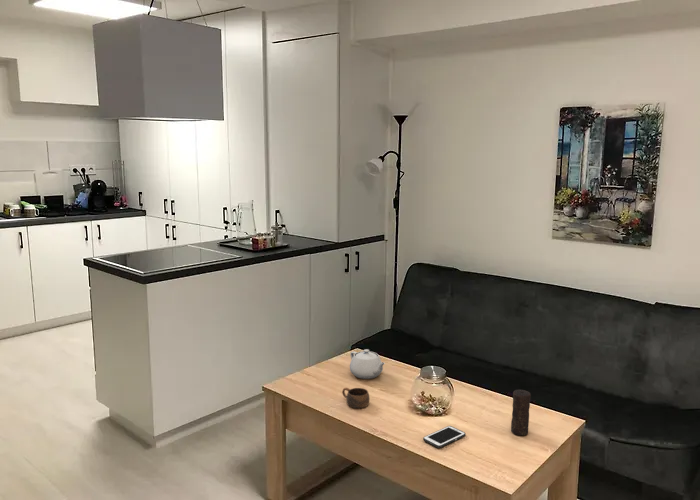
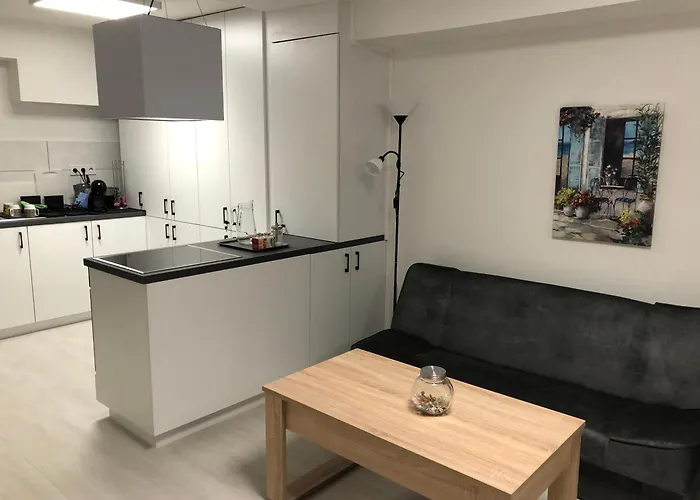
- teapot [349,348,386,380]
- cup [341,387,371,409]
- cell phone [422,425,467,449]
- candle [510,389,532,436]
